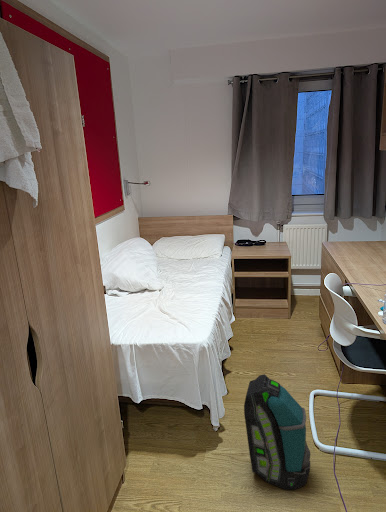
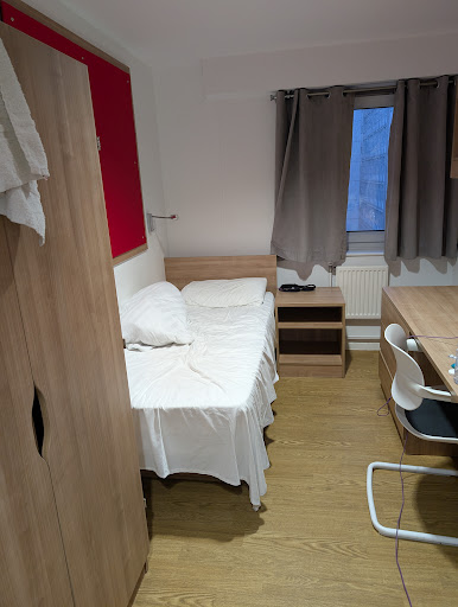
- backpack [243,373,311,491]
